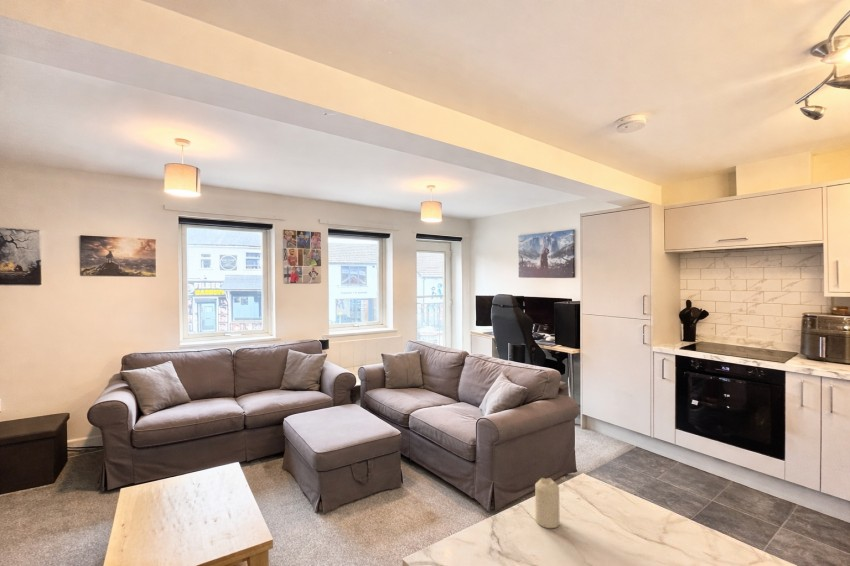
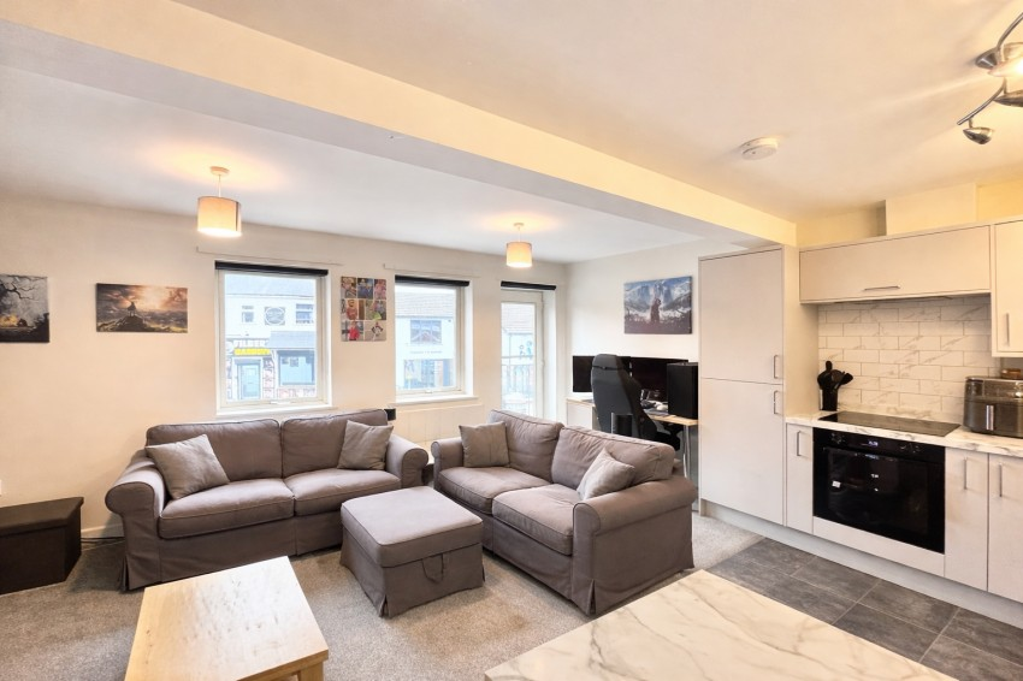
- candle [534,477,560,529]
